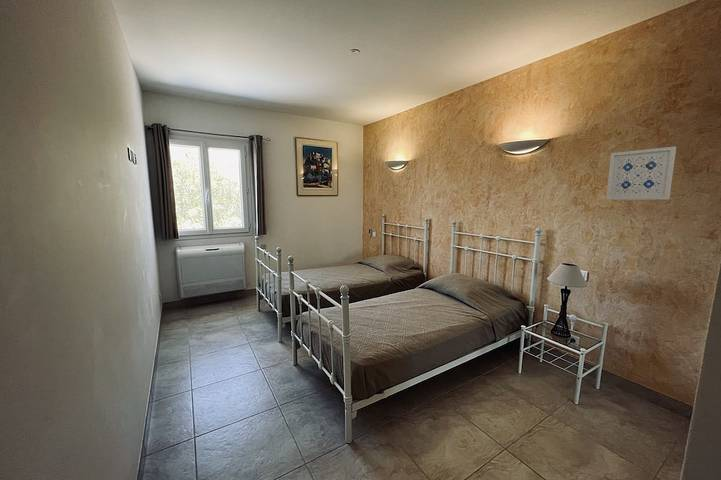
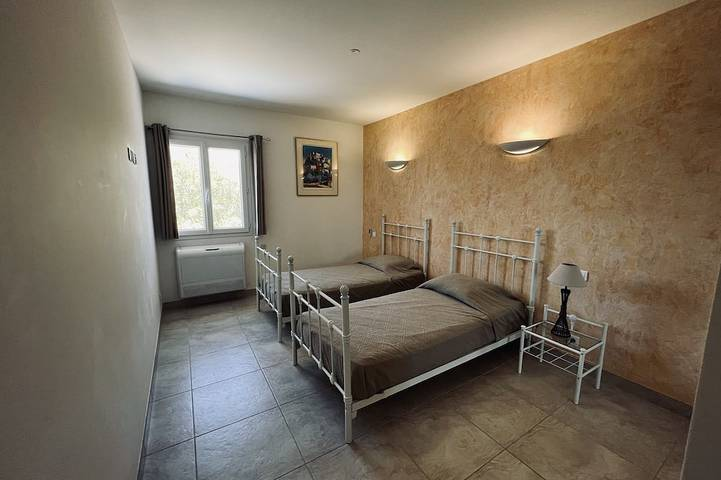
- wall art [605,146,677,200]
